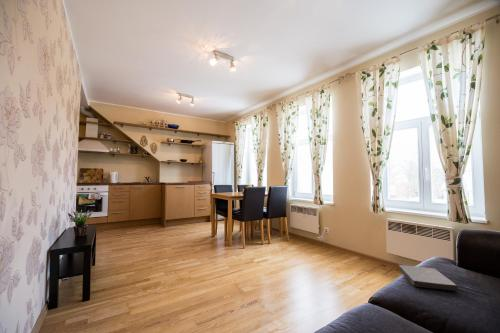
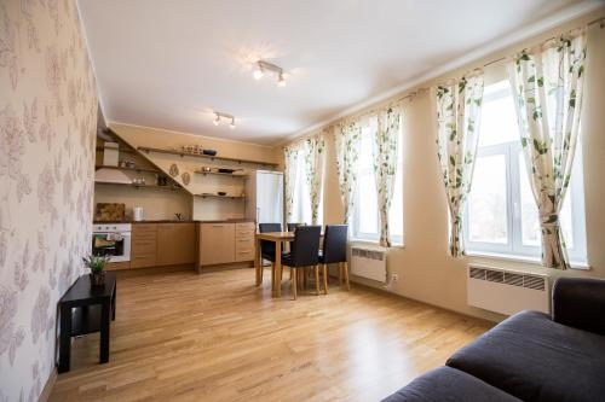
- book [398,264,459,292]
